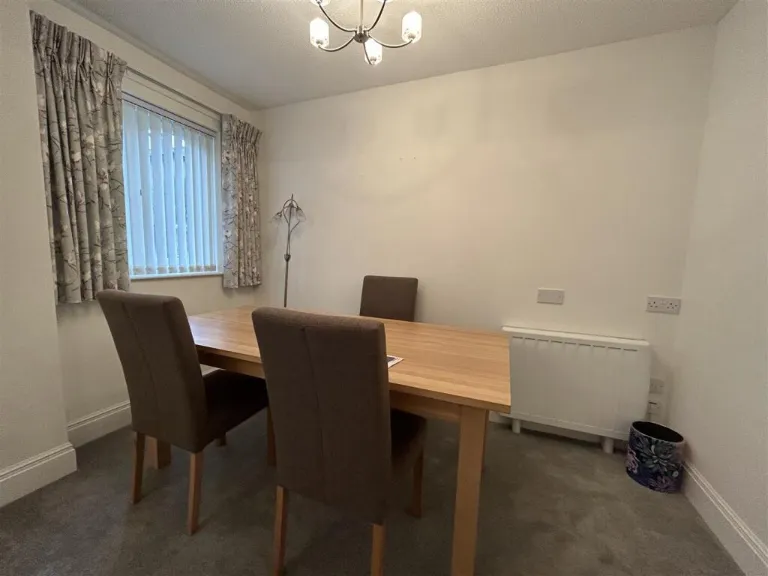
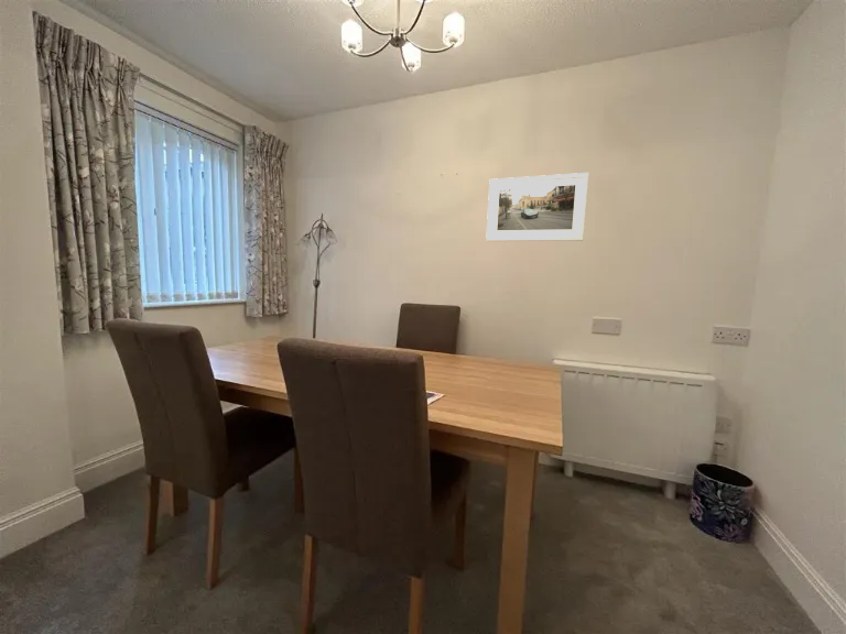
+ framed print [485,172,589,242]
